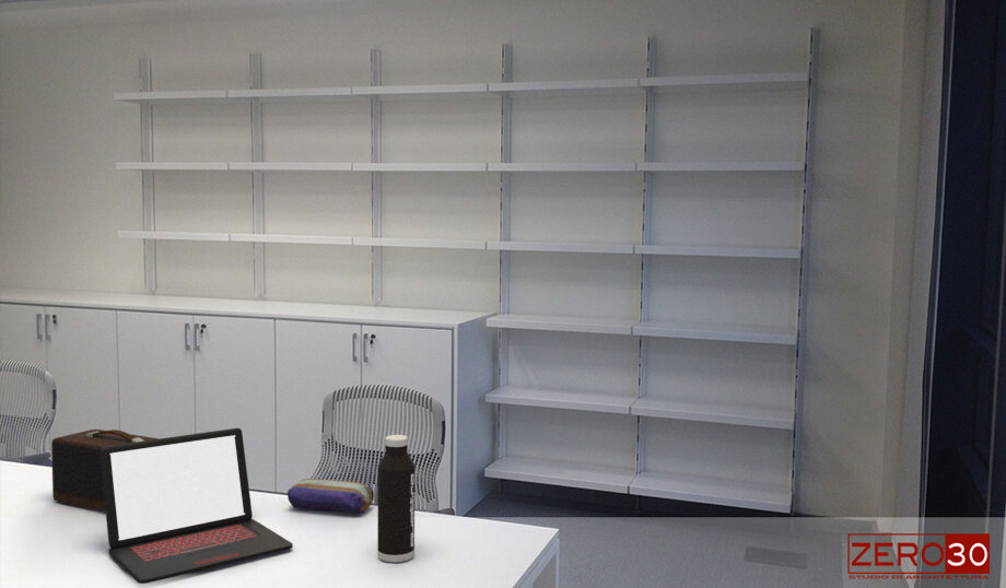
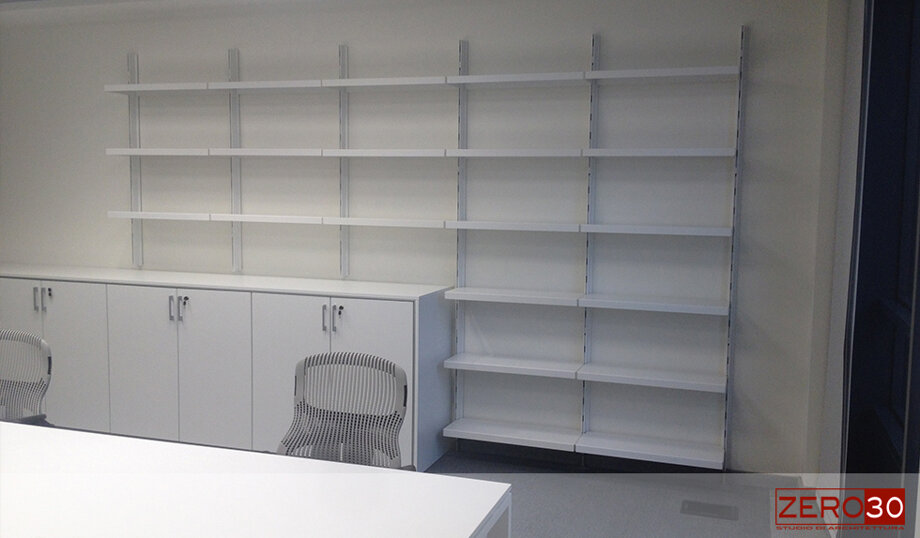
- pencil case [286,478,375,515]
- laptop [100,427,294,585]
- water bottle [376,434,416,564]
- speaker [50,428,160,513]
